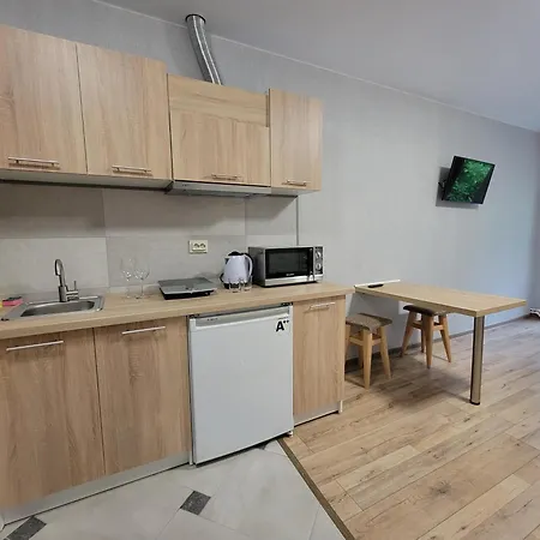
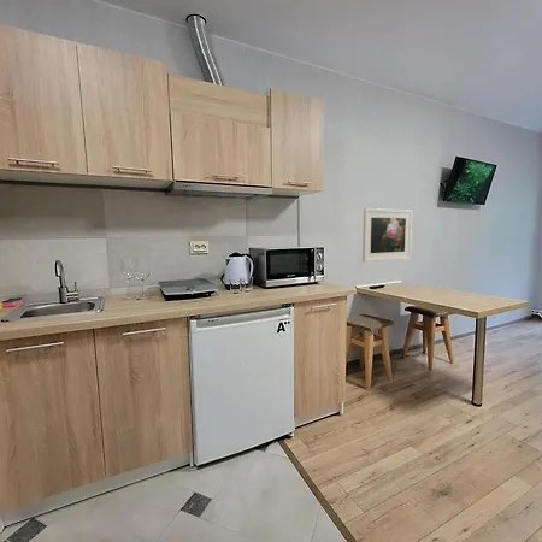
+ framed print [361,207,413,264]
